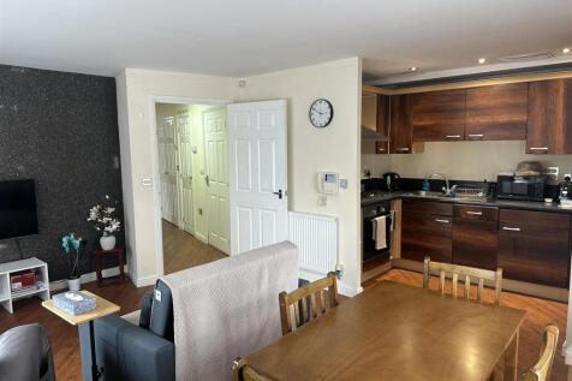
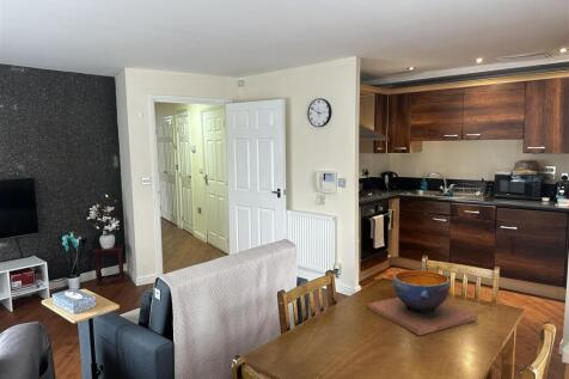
+ decorative bowl [367,269,479,336]
